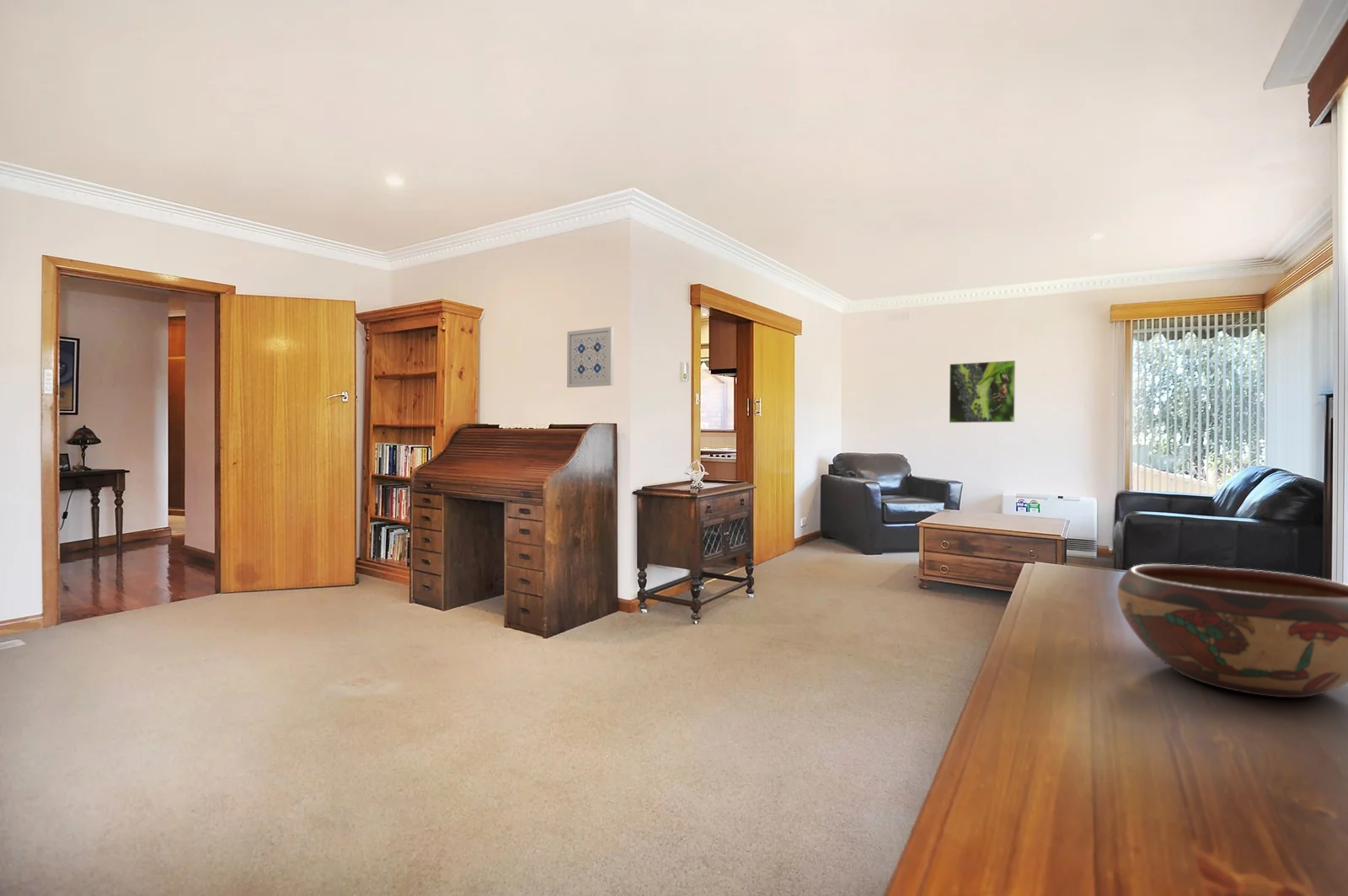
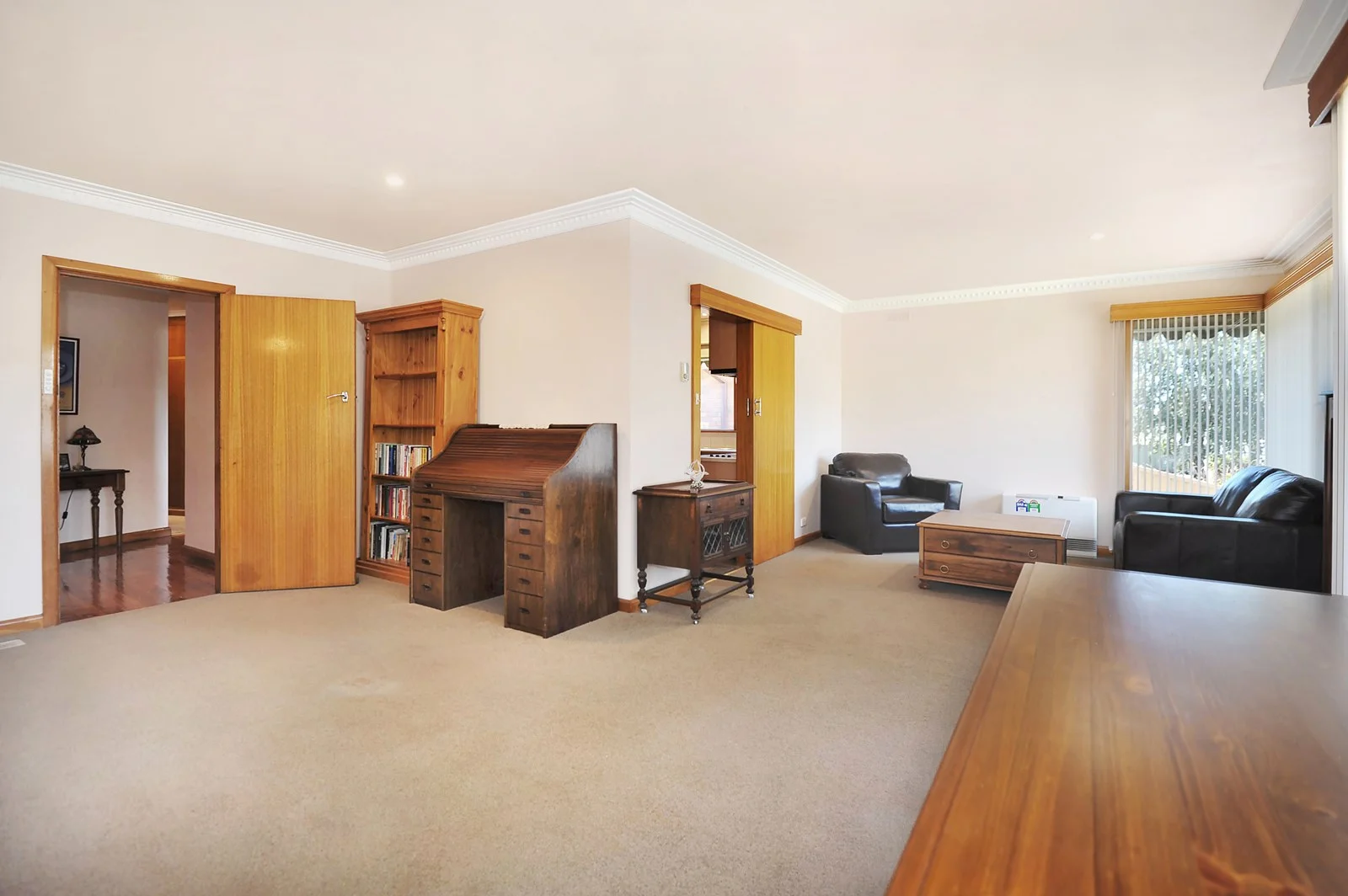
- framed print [949,360,1016,424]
- decorative bowl [1116,563,1348,698]
- wall art [566,326,615,388]
